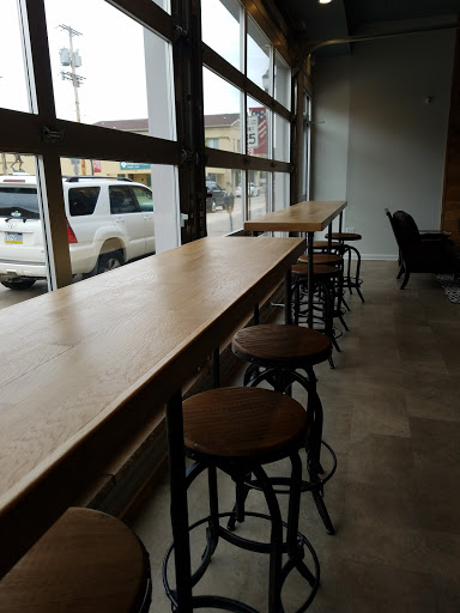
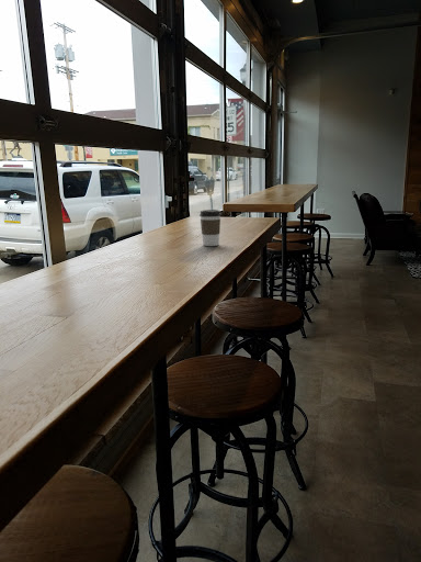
+ coffee cup [198,209,223,247]
